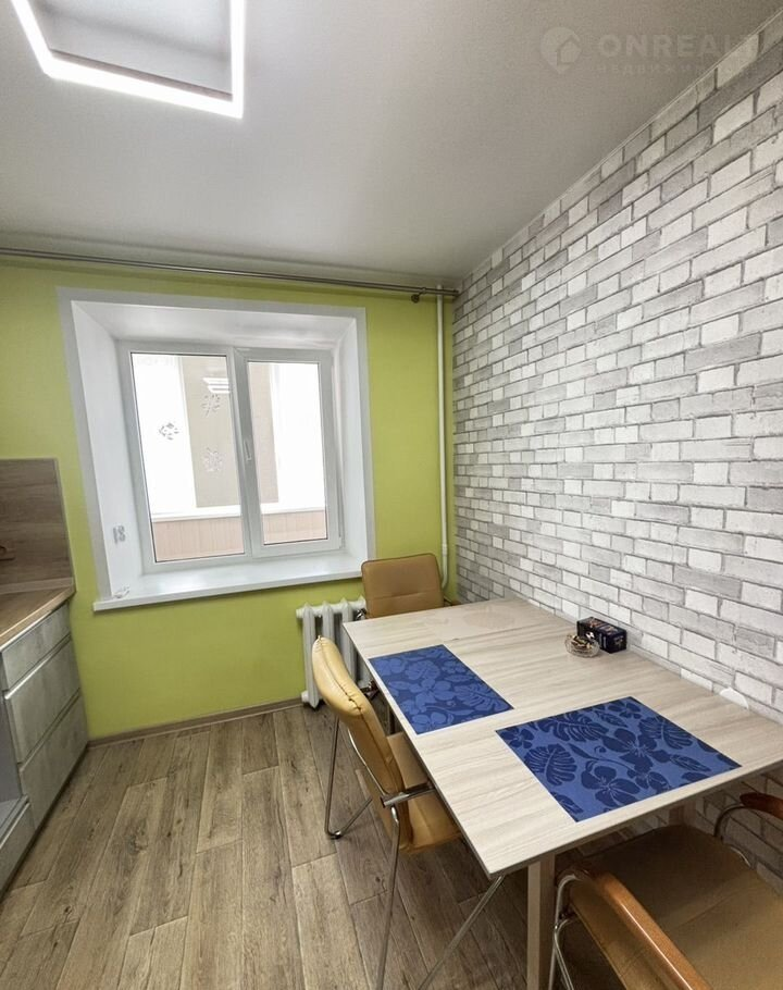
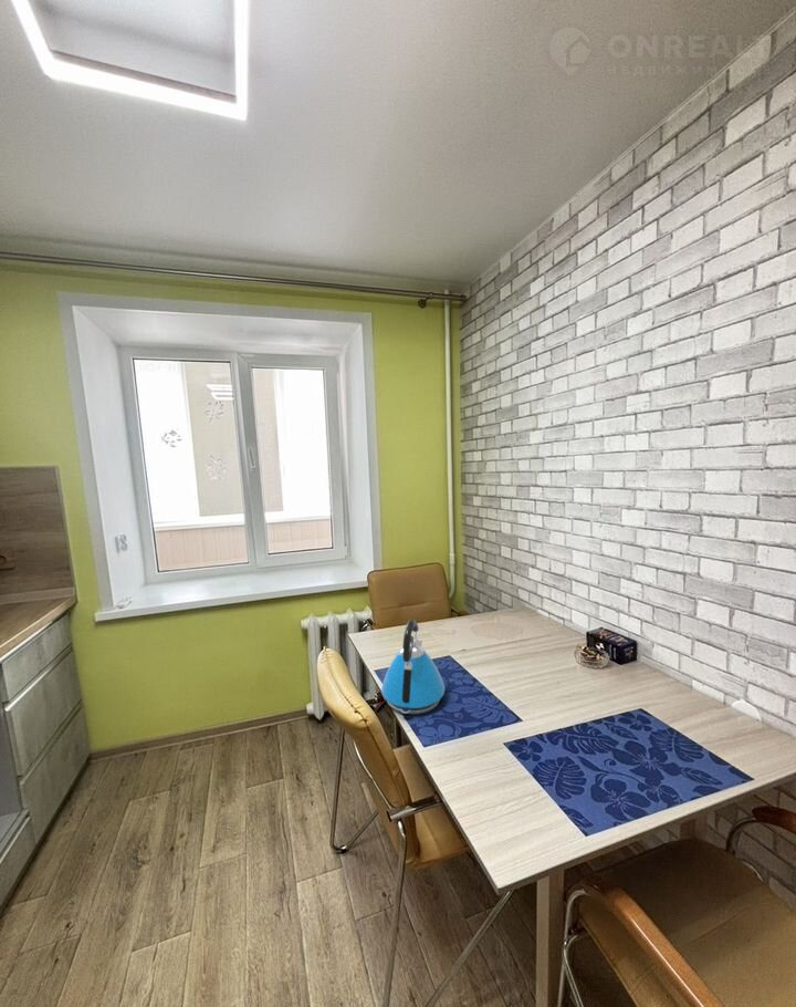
+ kettle [380,619,446,715]
